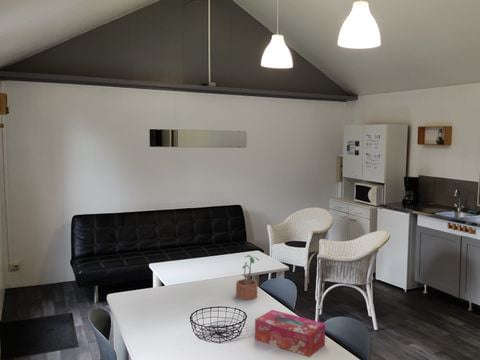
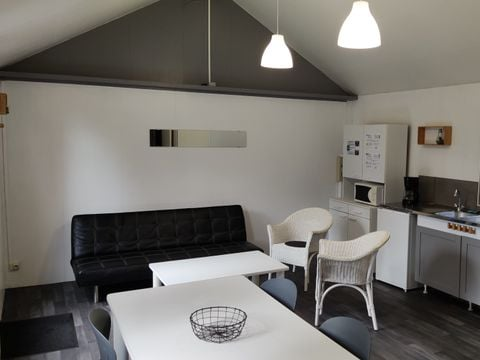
- potted plant [235,254,260,301]
- tissue box [254,309,326,358]
